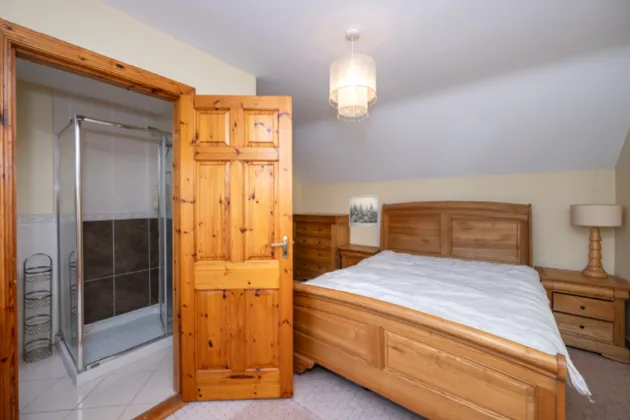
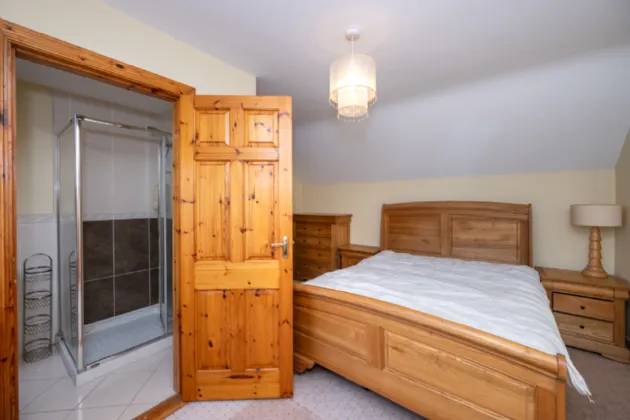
- wall art [348,194,380,229]
